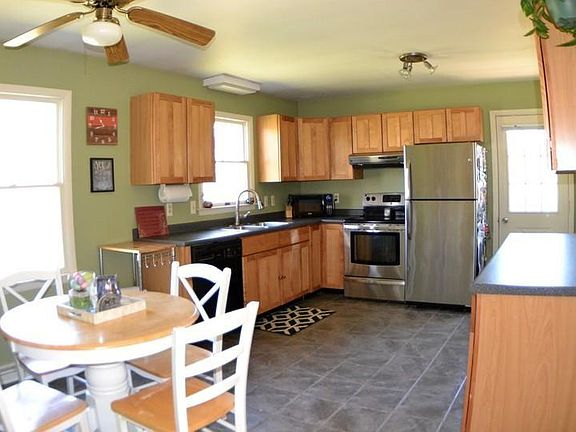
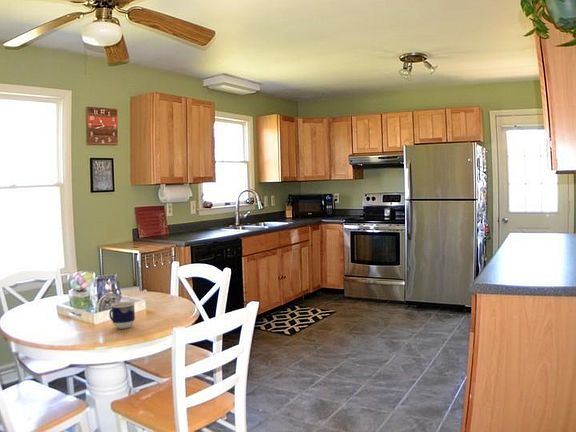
+ cup [108,301,136,330]
